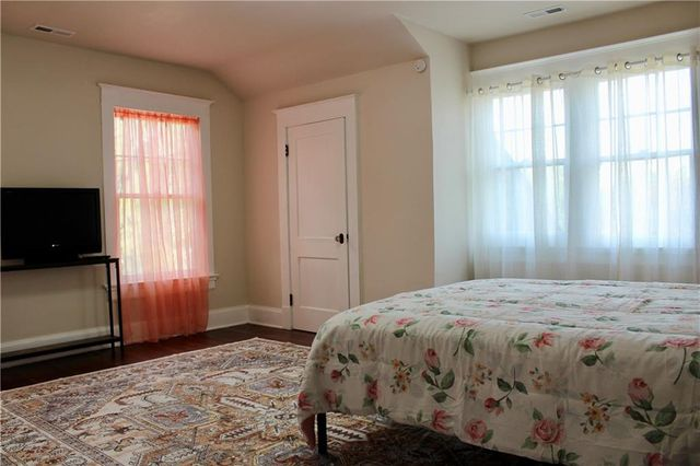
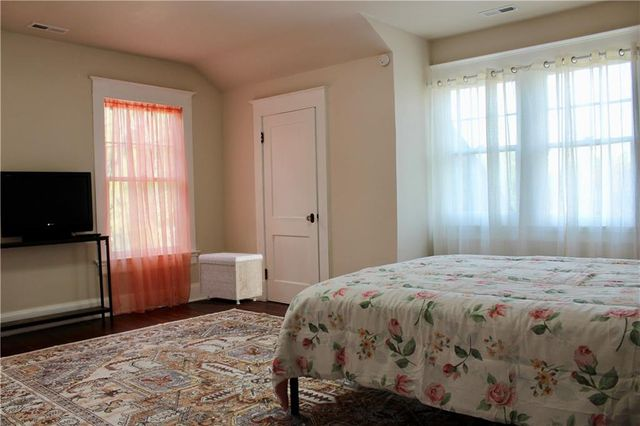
+ storage bench [198,252,264,305]
